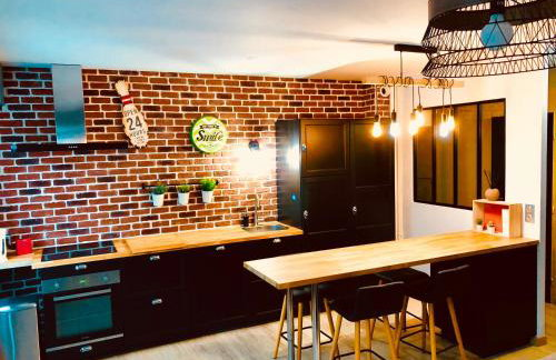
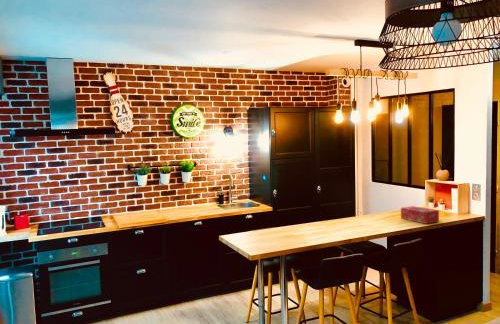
+ tissue box [400,205,440,225]
